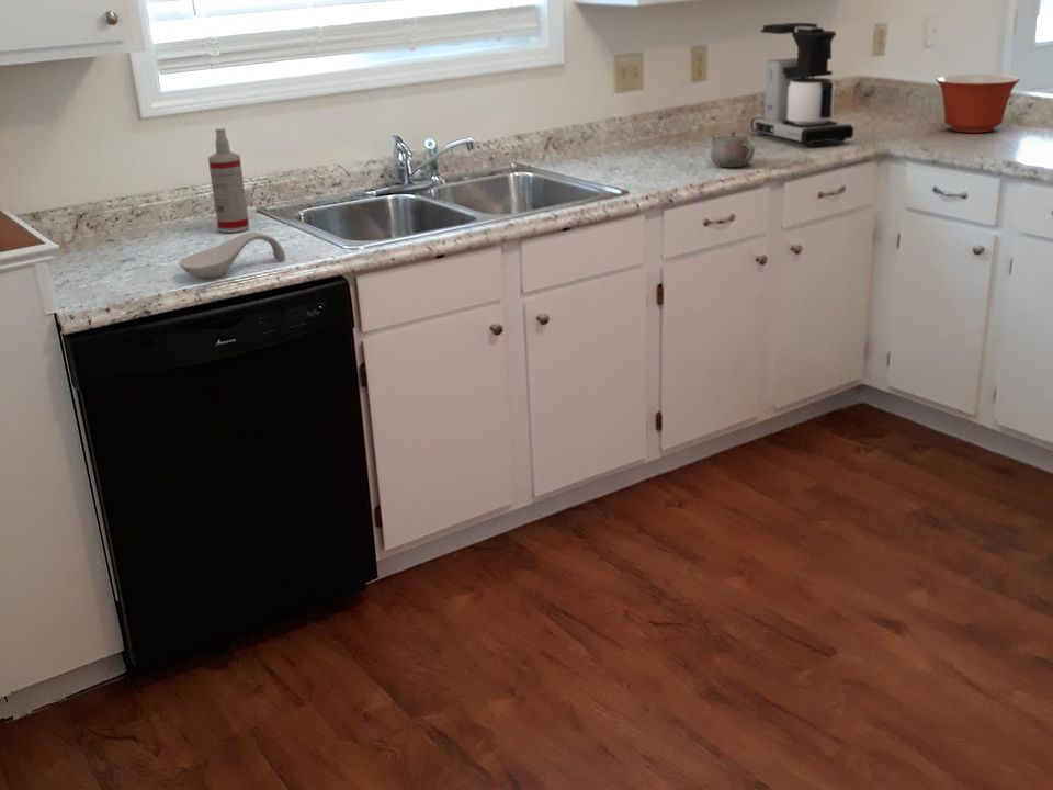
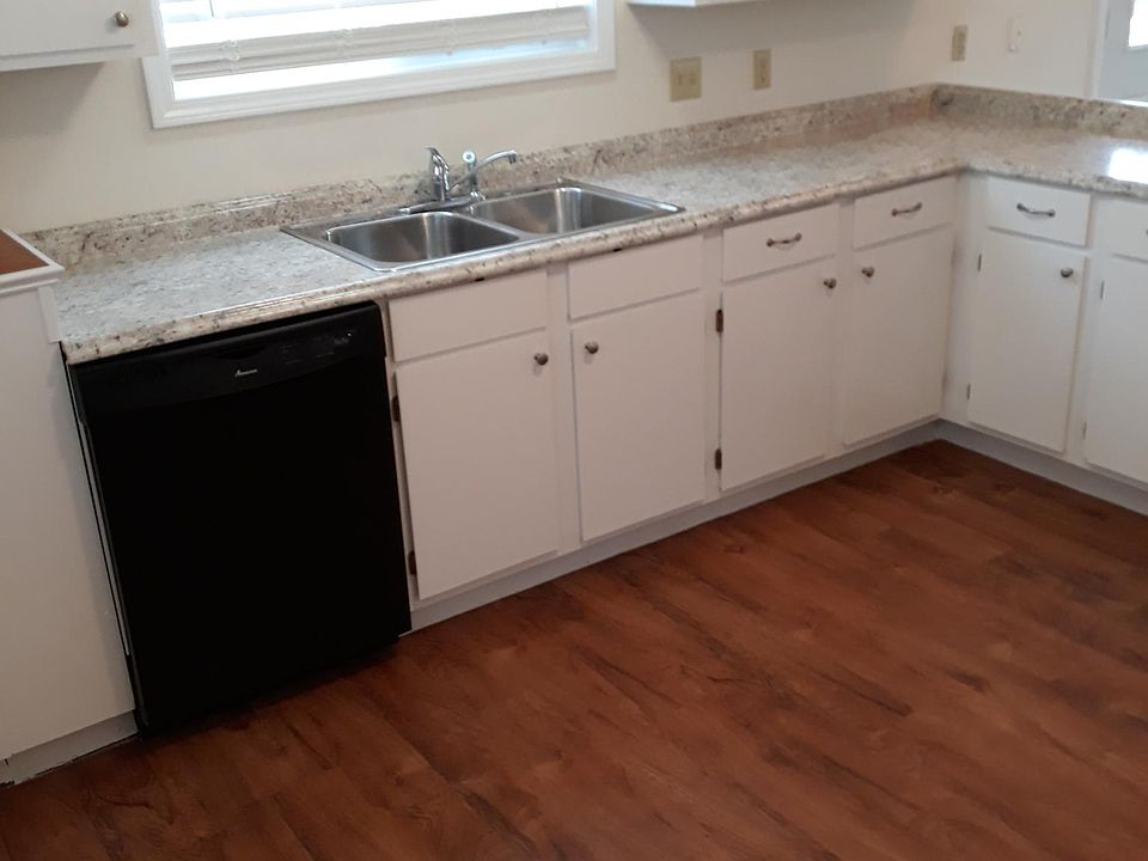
- spray bottle [207,127,250,234]
- teapot [707,131,756,168]
- spoon rest [179,232,286,279]
- coffee maker [750,22,854,147]
- mixing bowl [935,74,1021,134]
